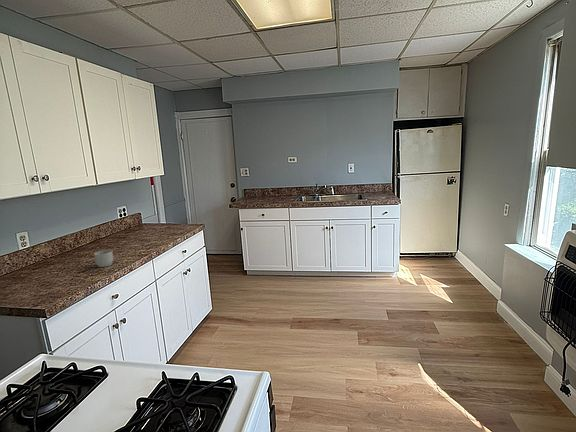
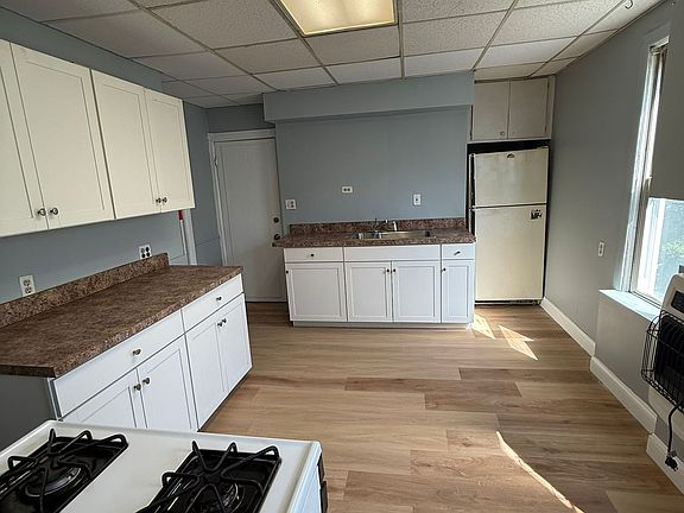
- mug [93,249,114,268]
